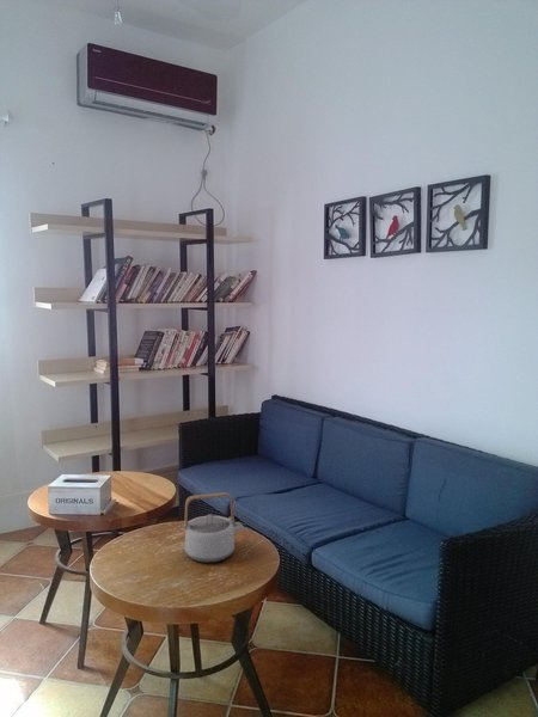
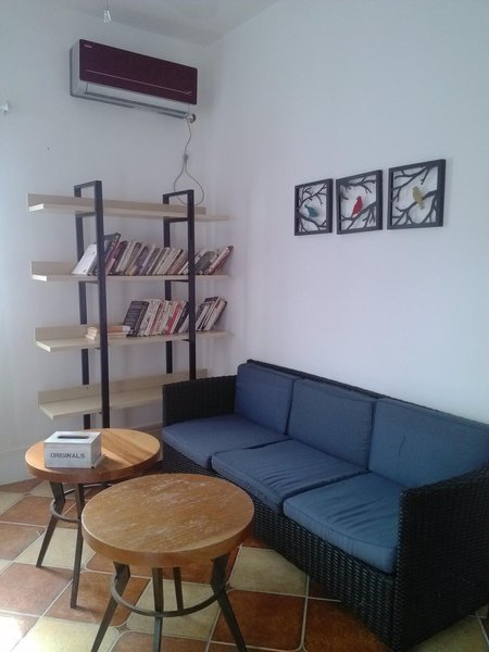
- teapot [183,491,245,564]
